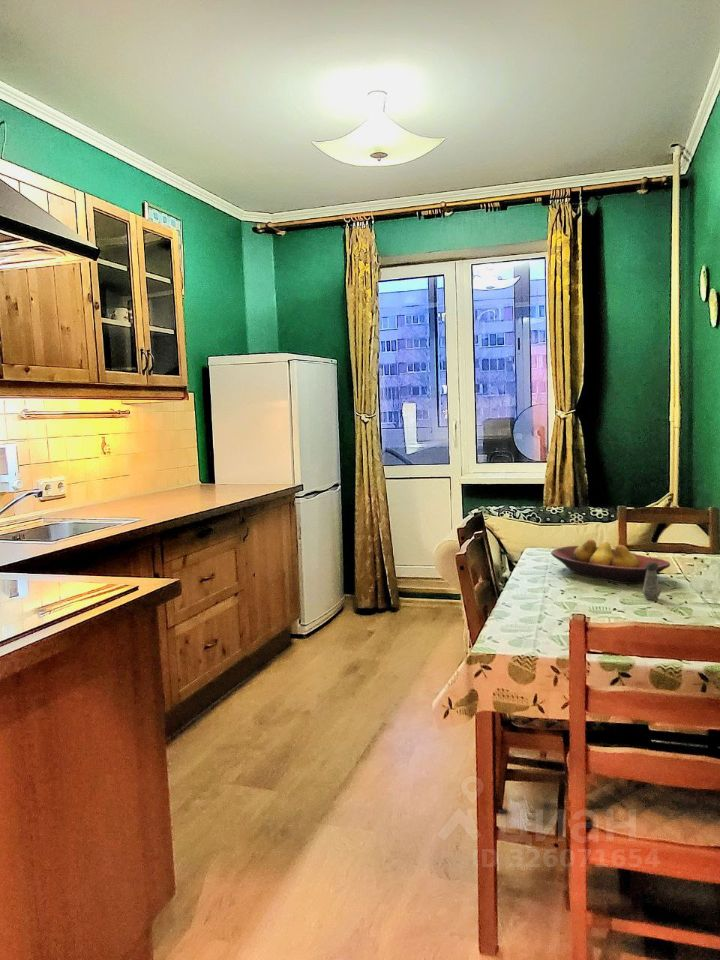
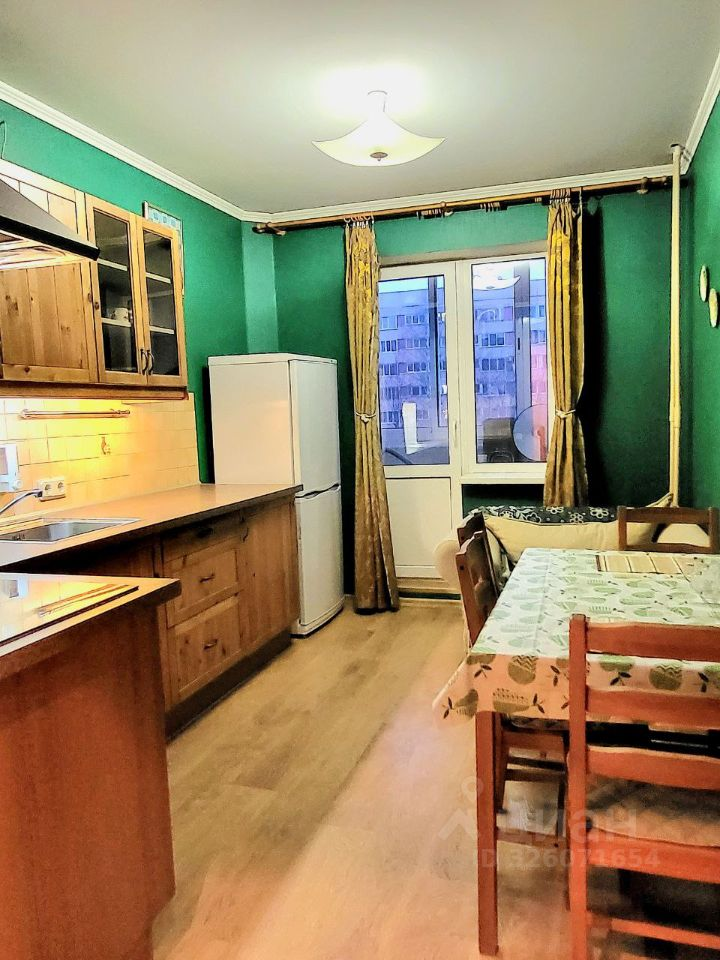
- salt shaker [642,562,661,601]
- fruit bowl [550,539,671,585]
